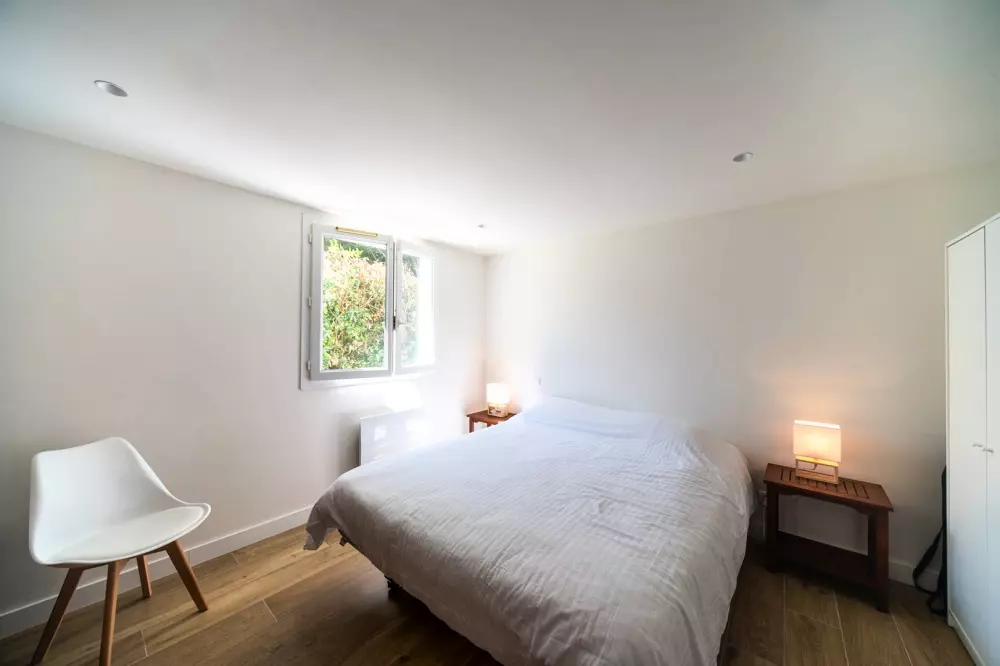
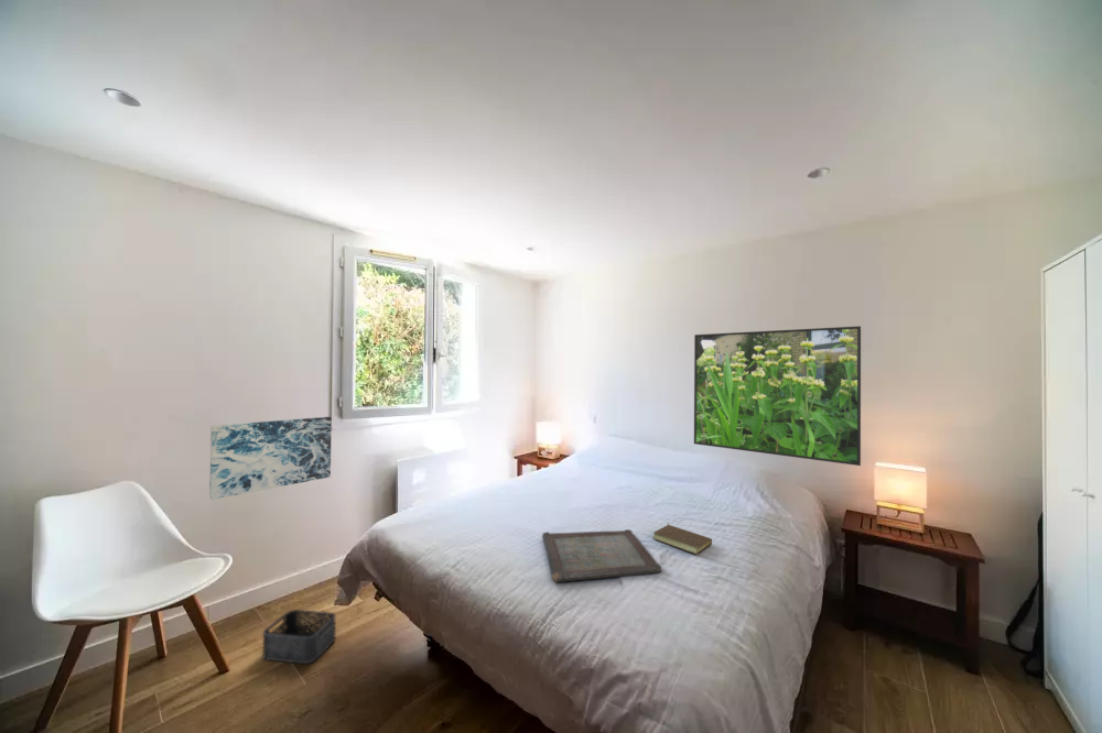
+ book [652,523,713,556]
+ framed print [693,325,862,467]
+ storage bin [262,609,337,665]
+ serving tray [541,528,663,583]
+ wall art [208,416,333,501]
